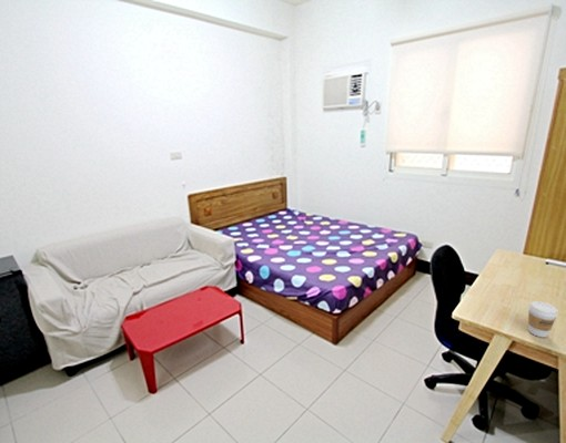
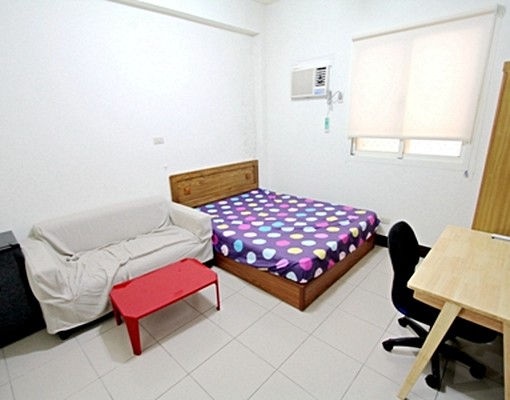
- coffee cup [527,300,559,338]
